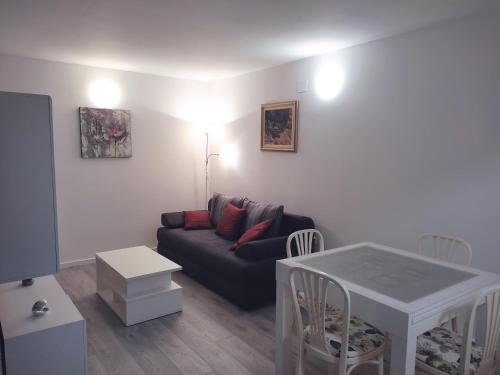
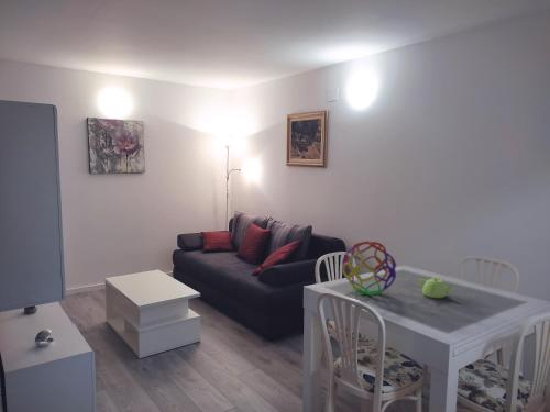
+ decorative orb [341,240,397,297]
+ teapot [418,277,454,299]
